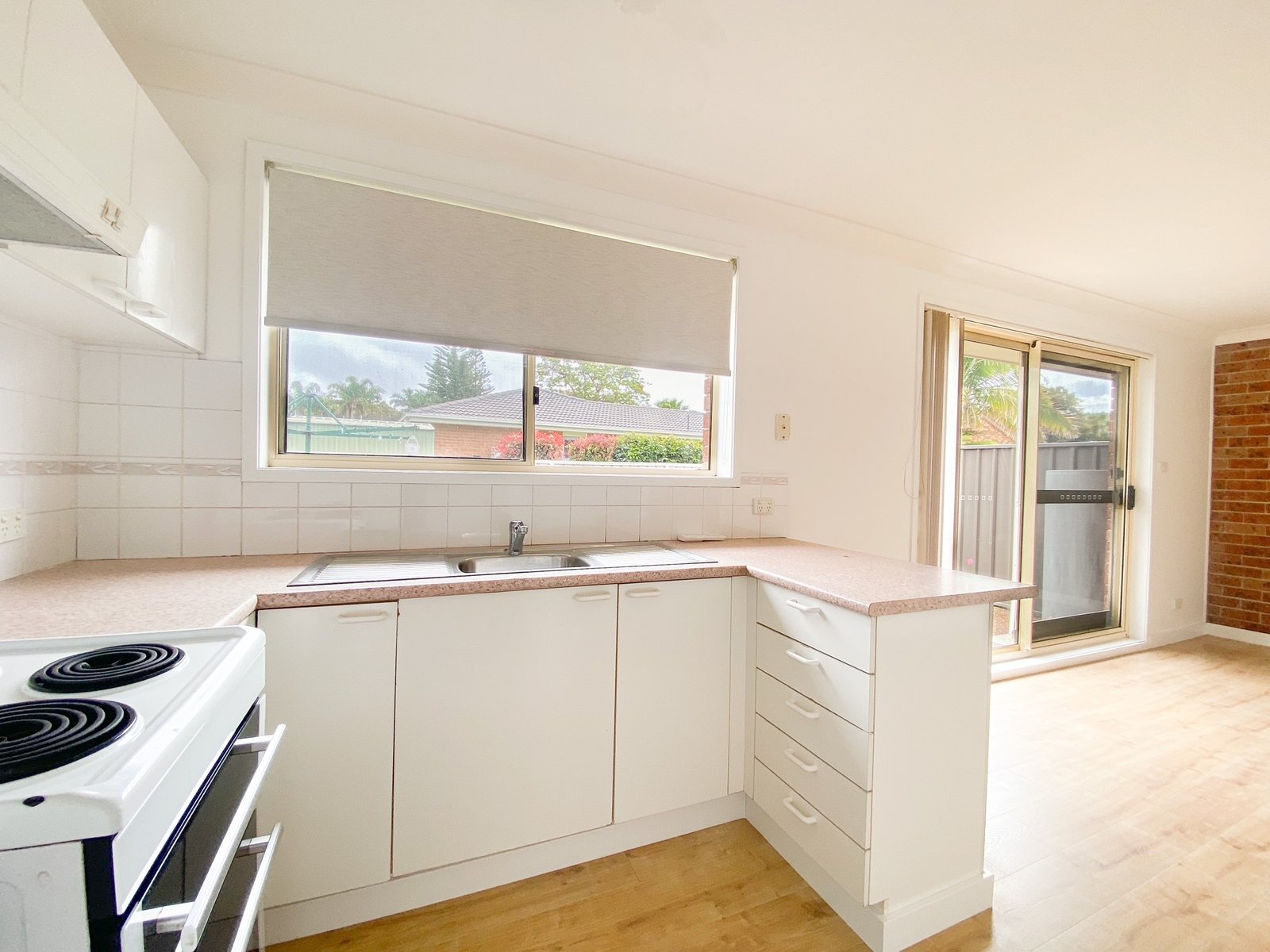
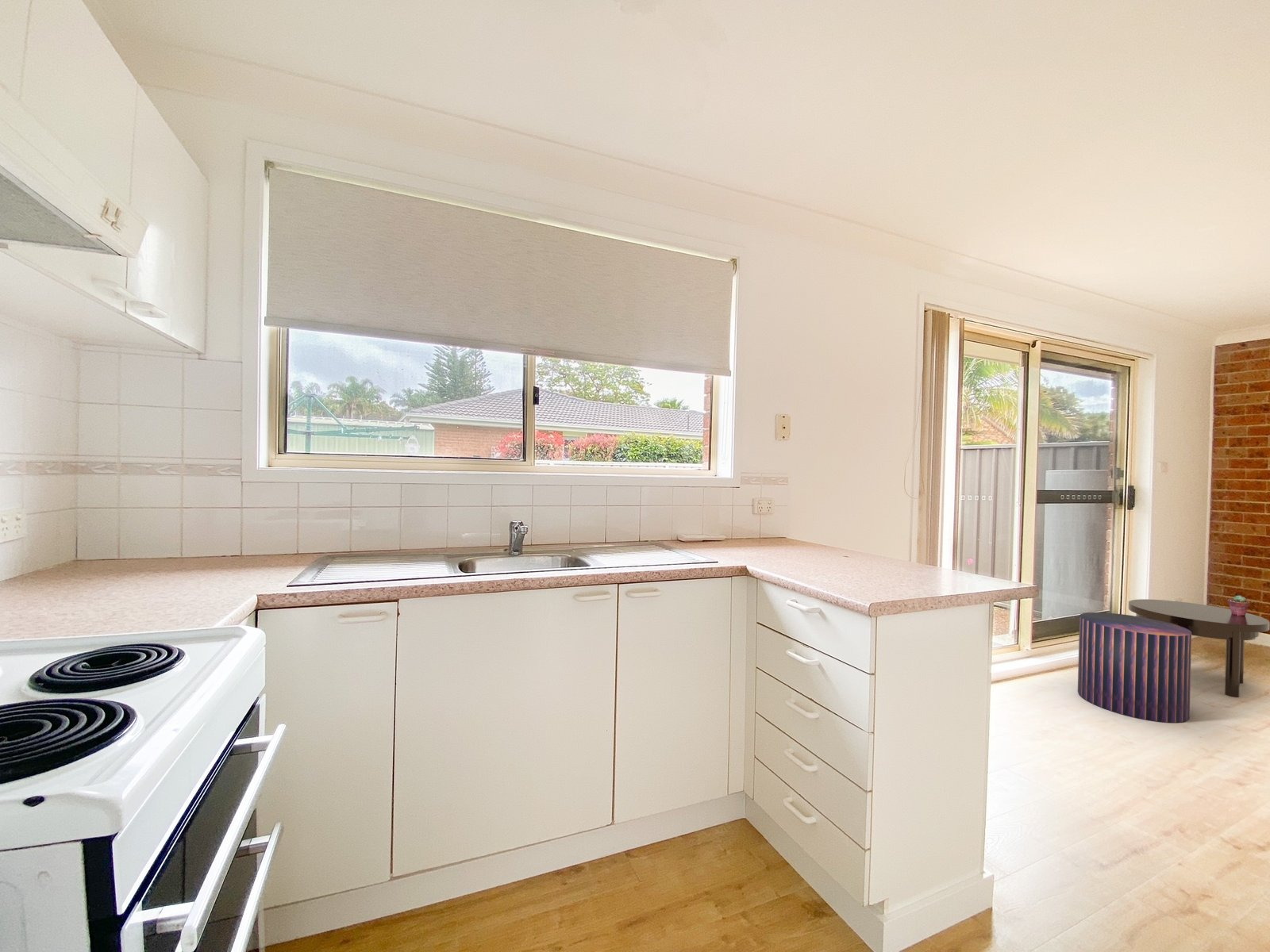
+ side table [1128,598,1270,698]
+ potted succulent [1226,595,1251,616]
+ stool [1077,612,1192,724]
